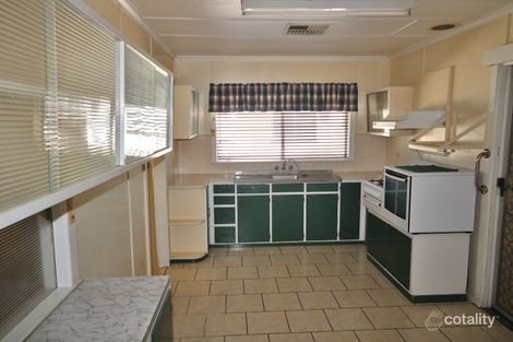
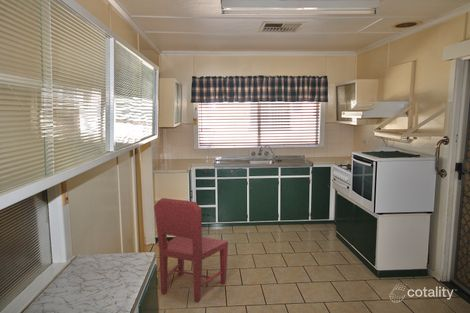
+ dining chair [153,197,229,303]
